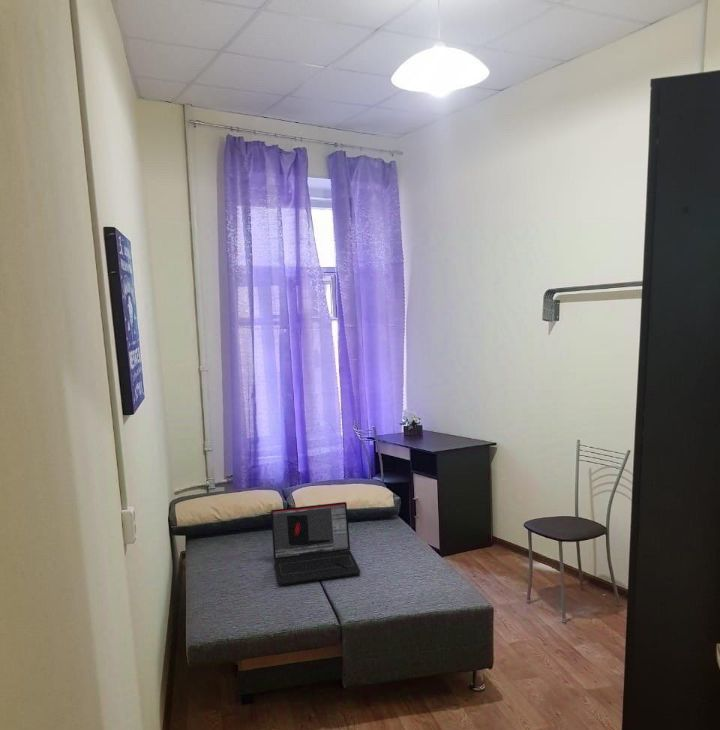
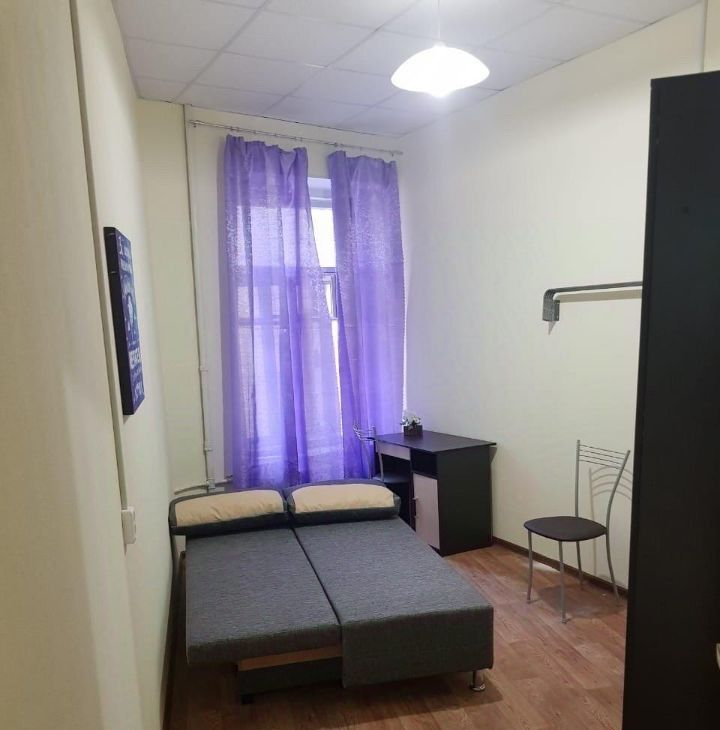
- laptop [270,501,361,586]
